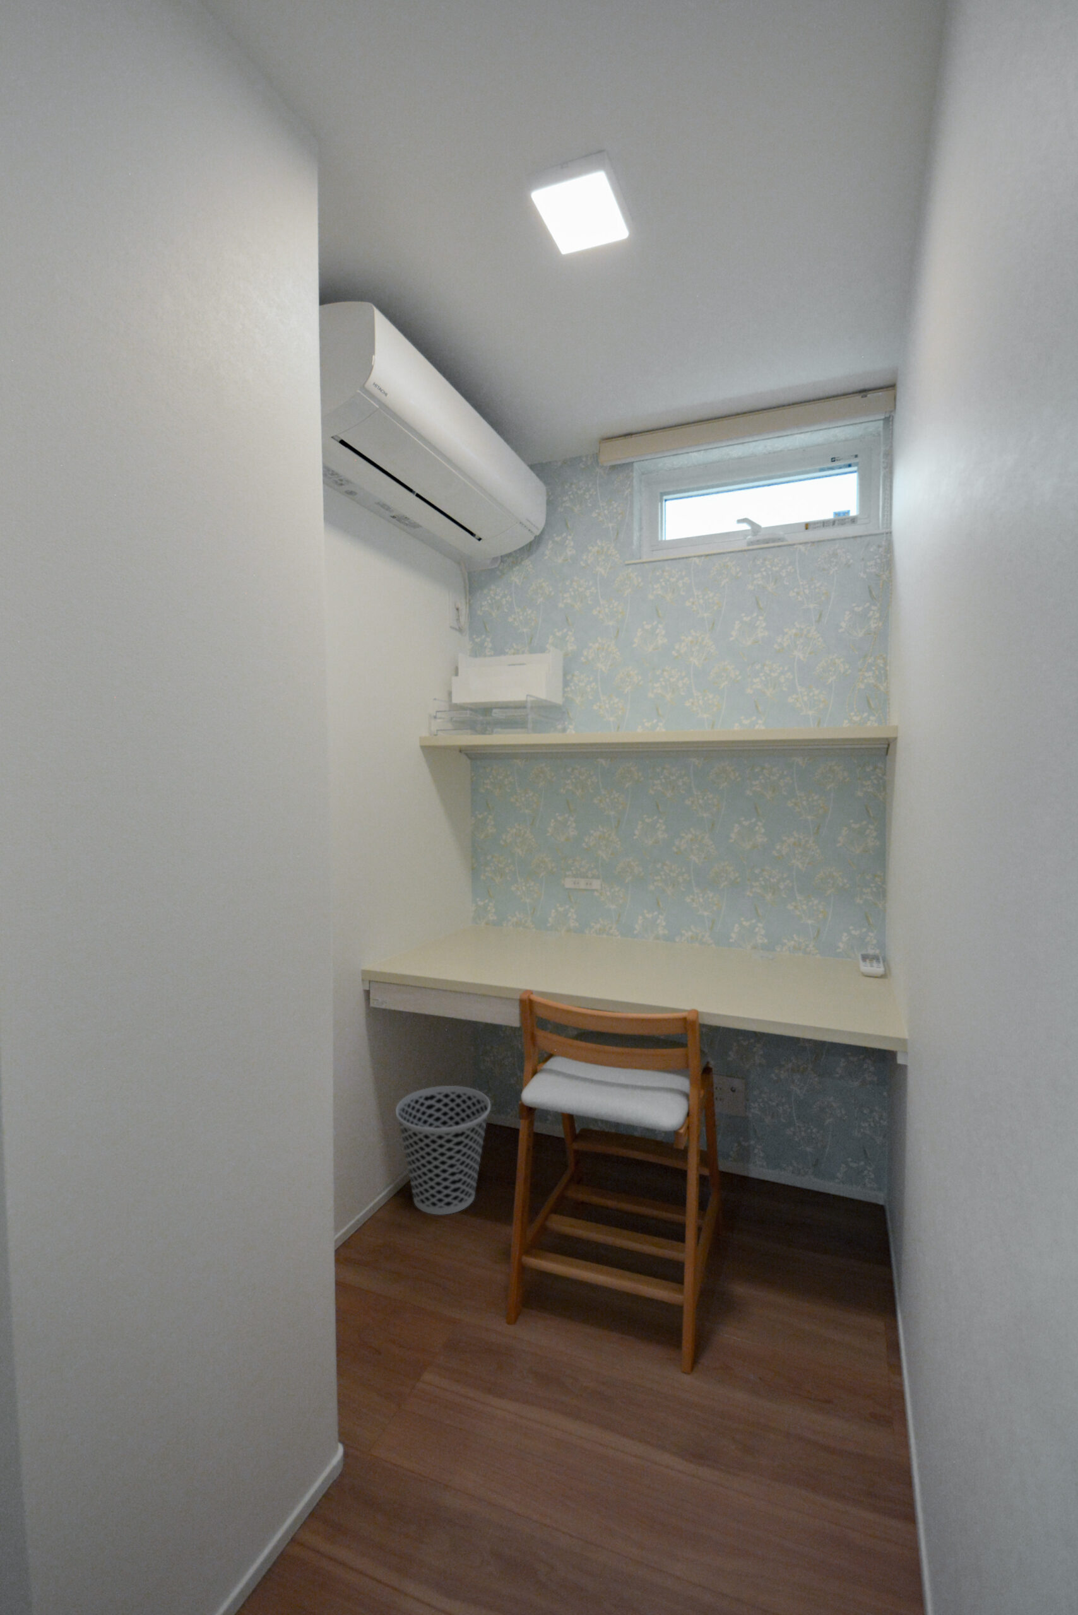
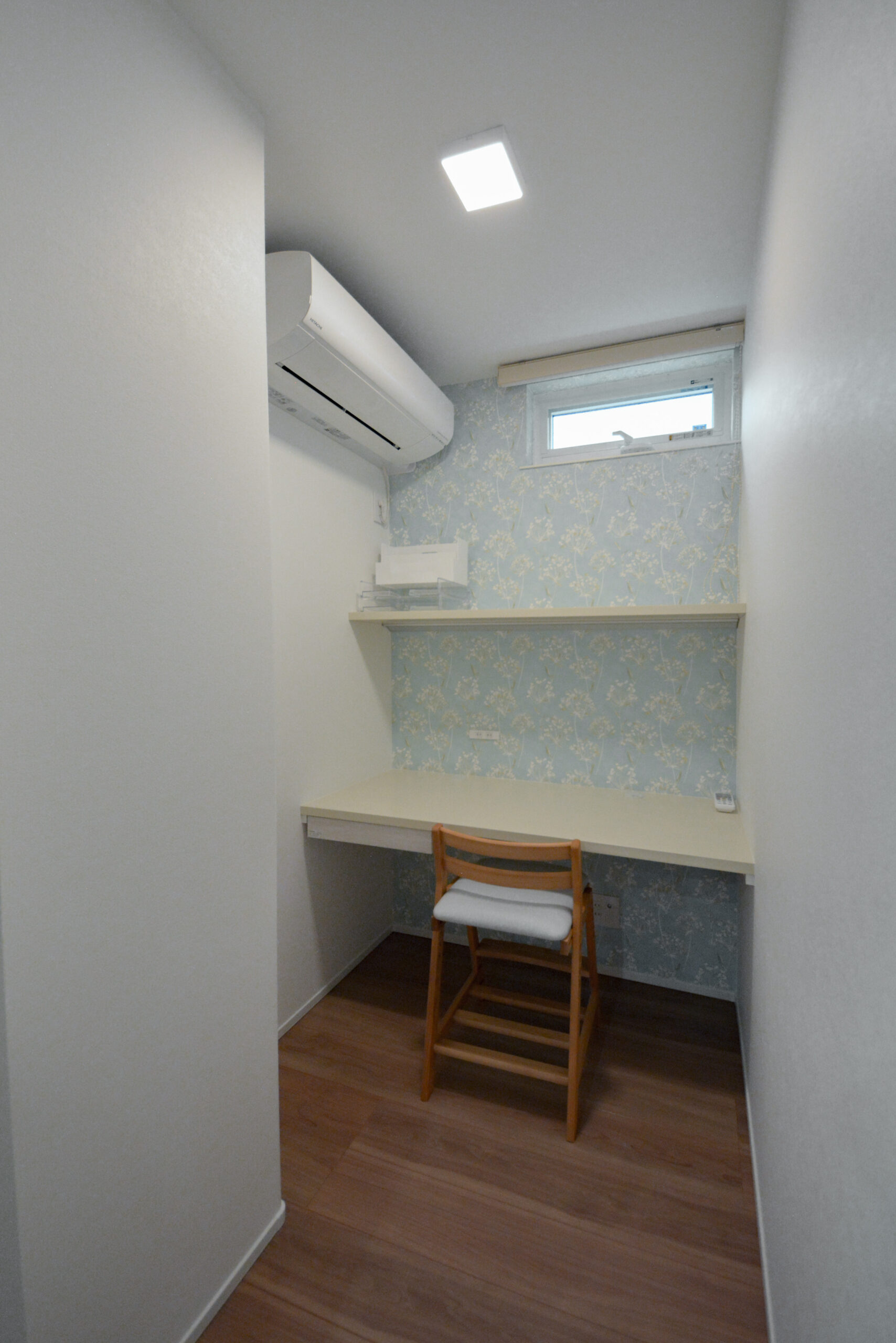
- wastebasket [395,1085,491,1216]
